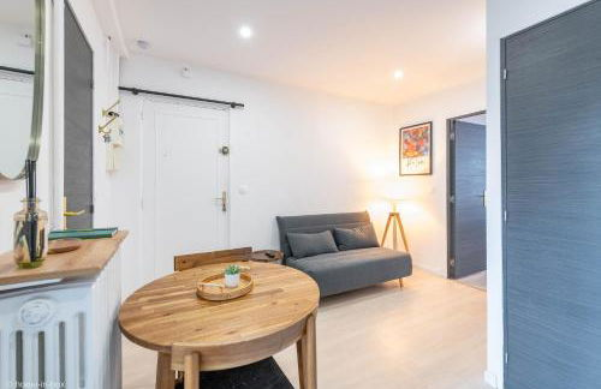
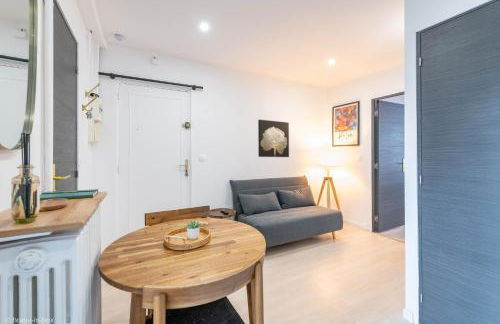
+ wall art [257,119,290,158]
